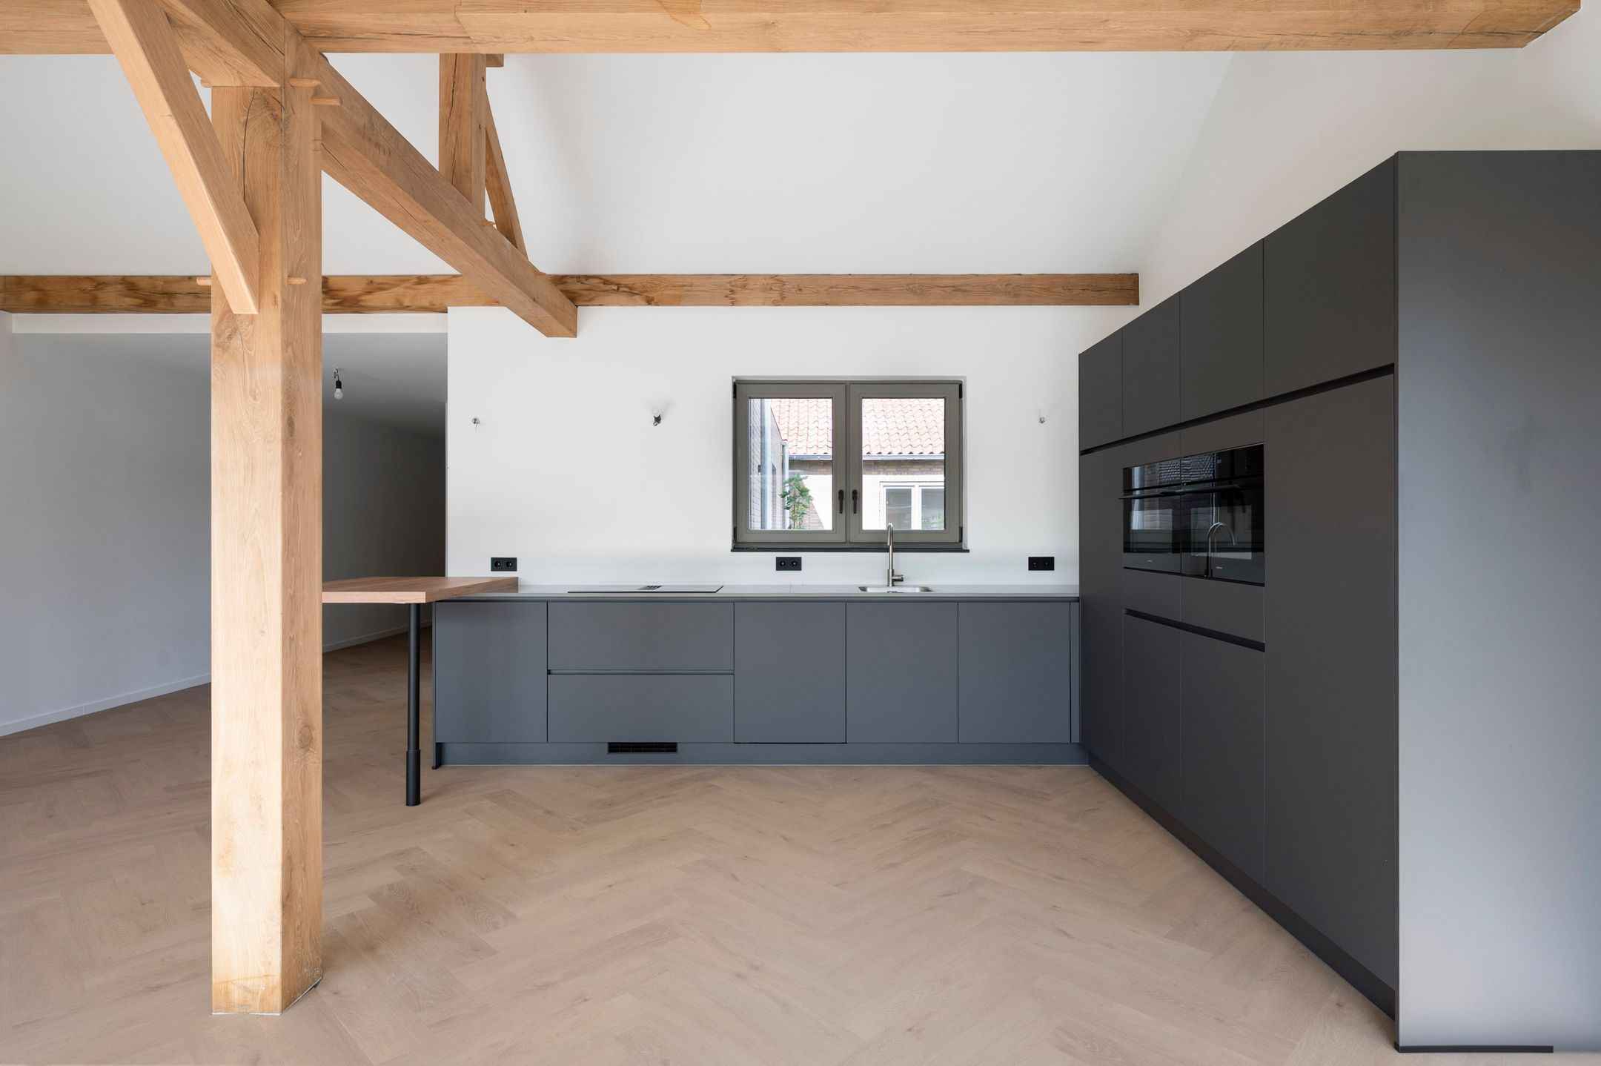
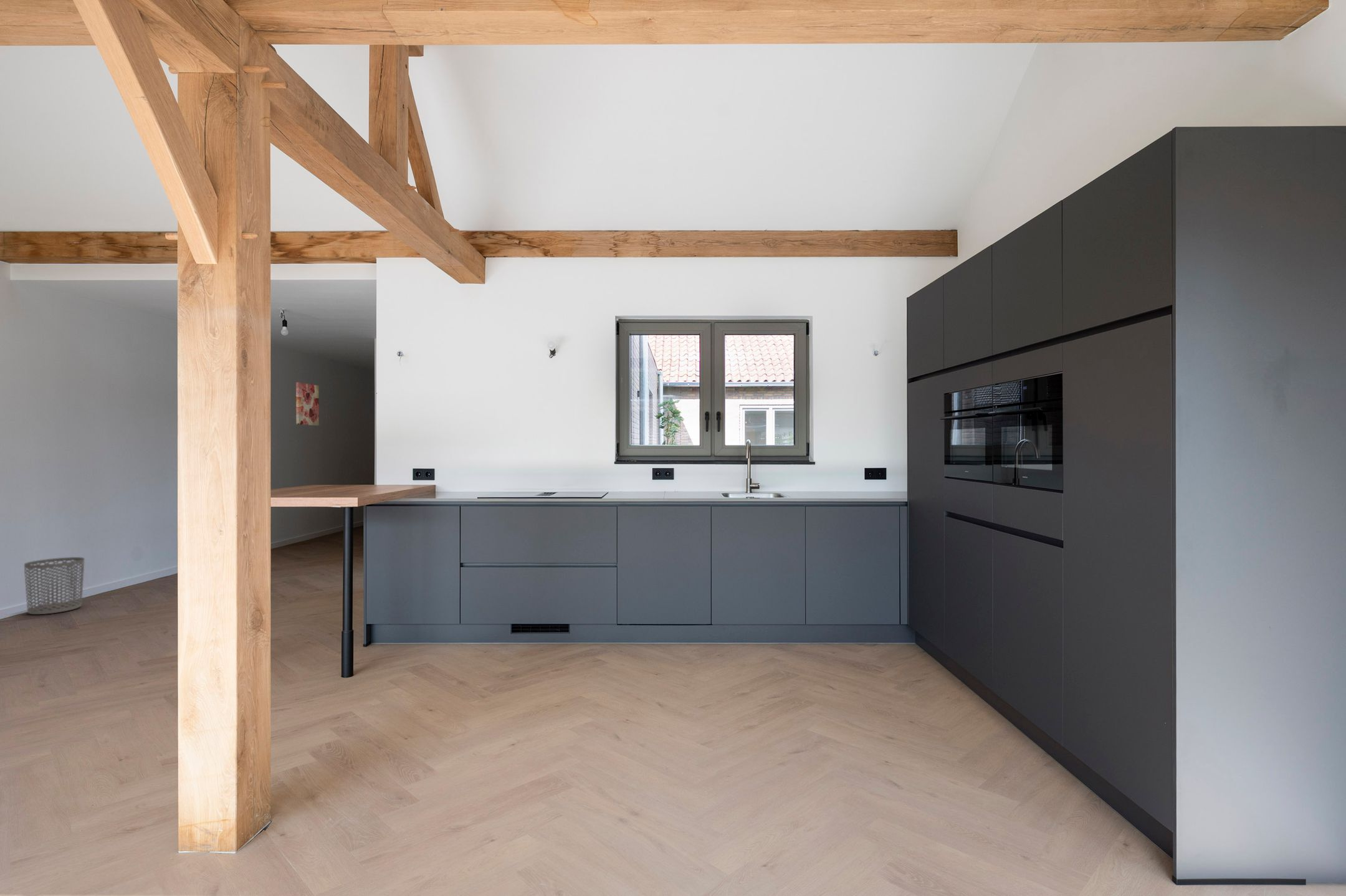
+ waste bin [24,556,85,615]
+ wall art [295,381,320,426]
